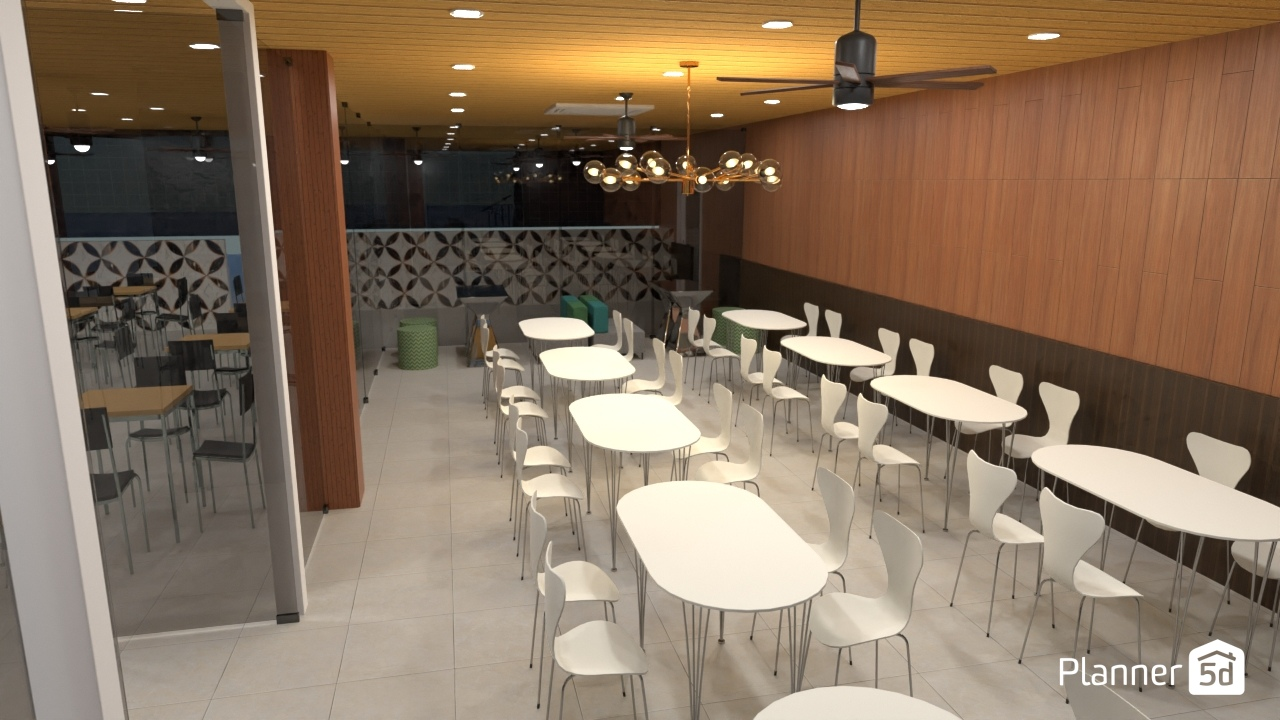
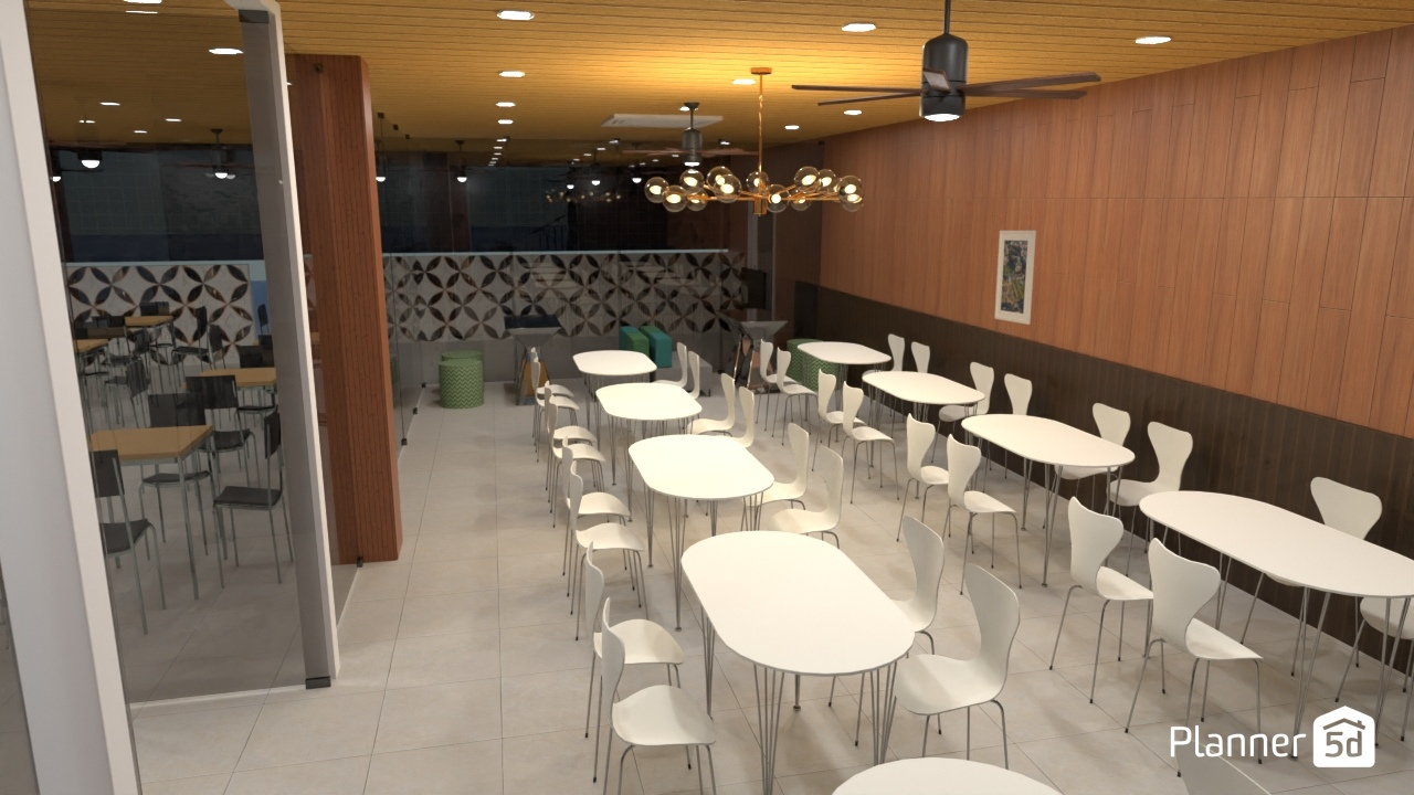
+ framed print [993,230,1037,326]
